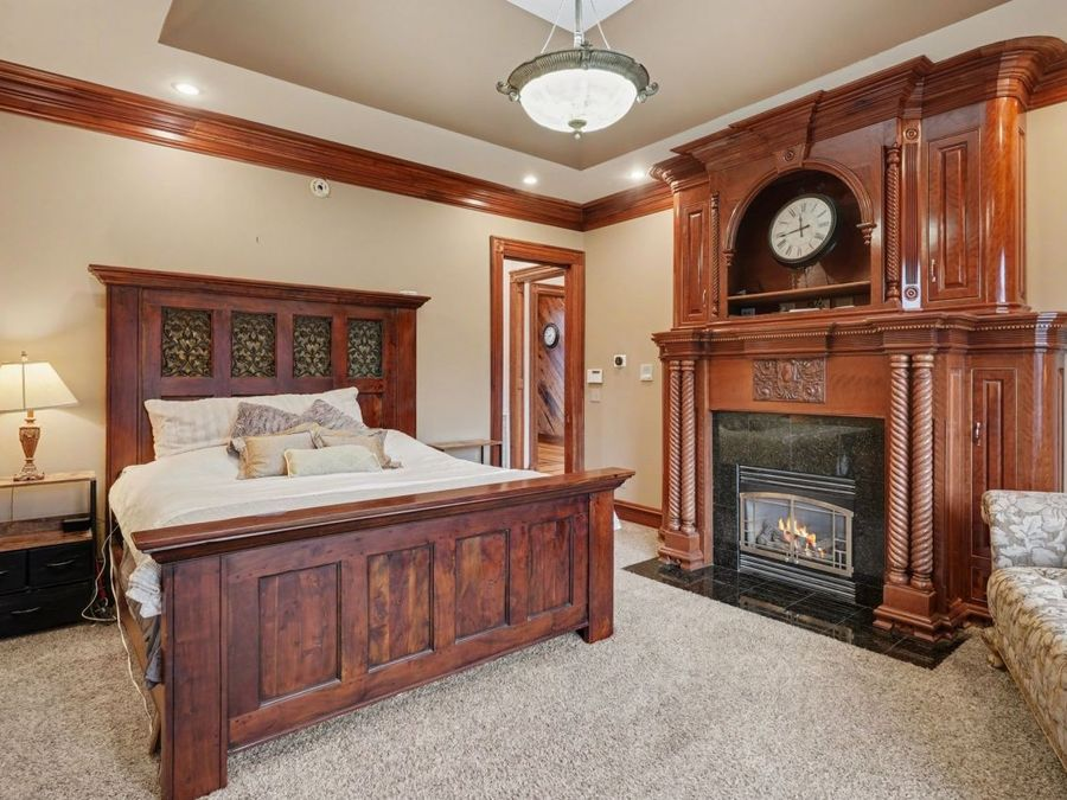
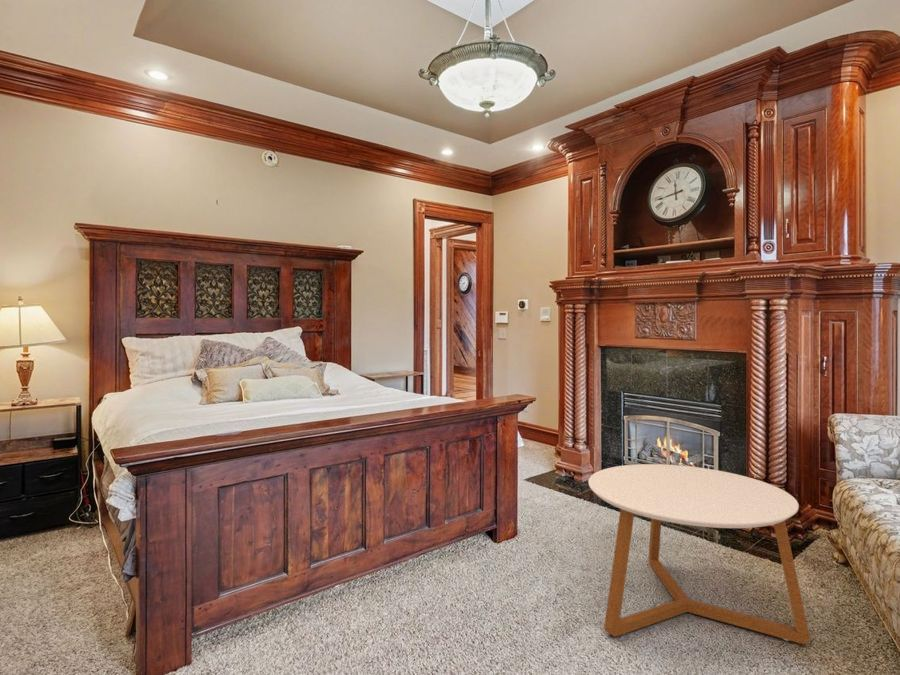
+ coffee table [587,463,811,645]
